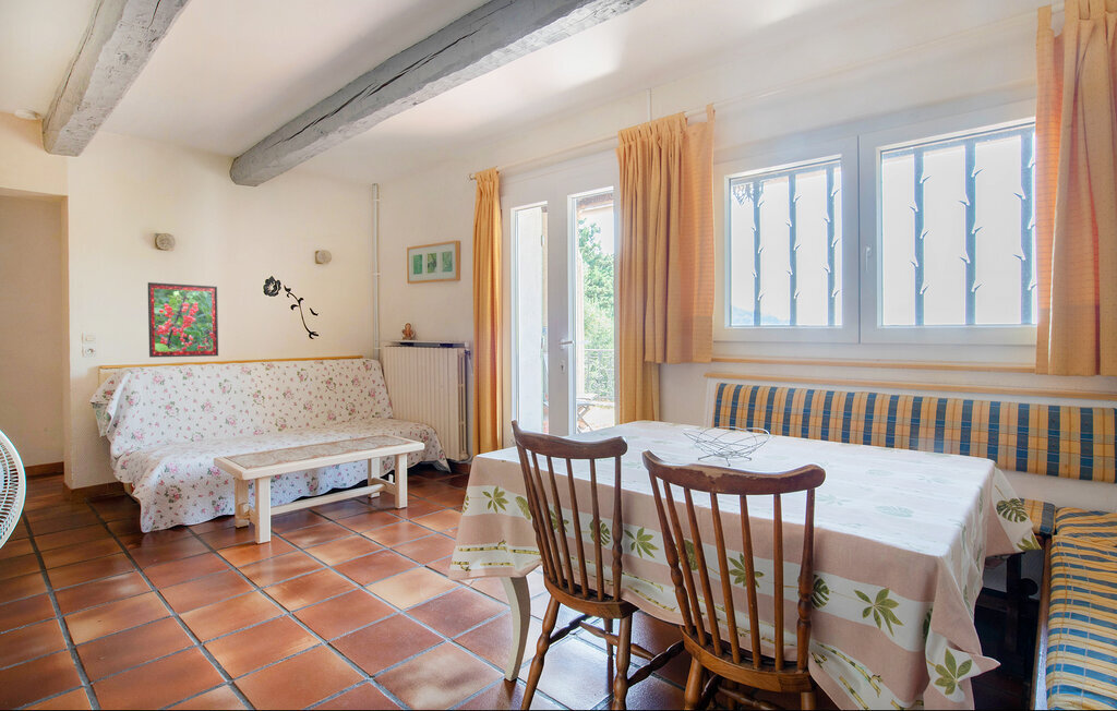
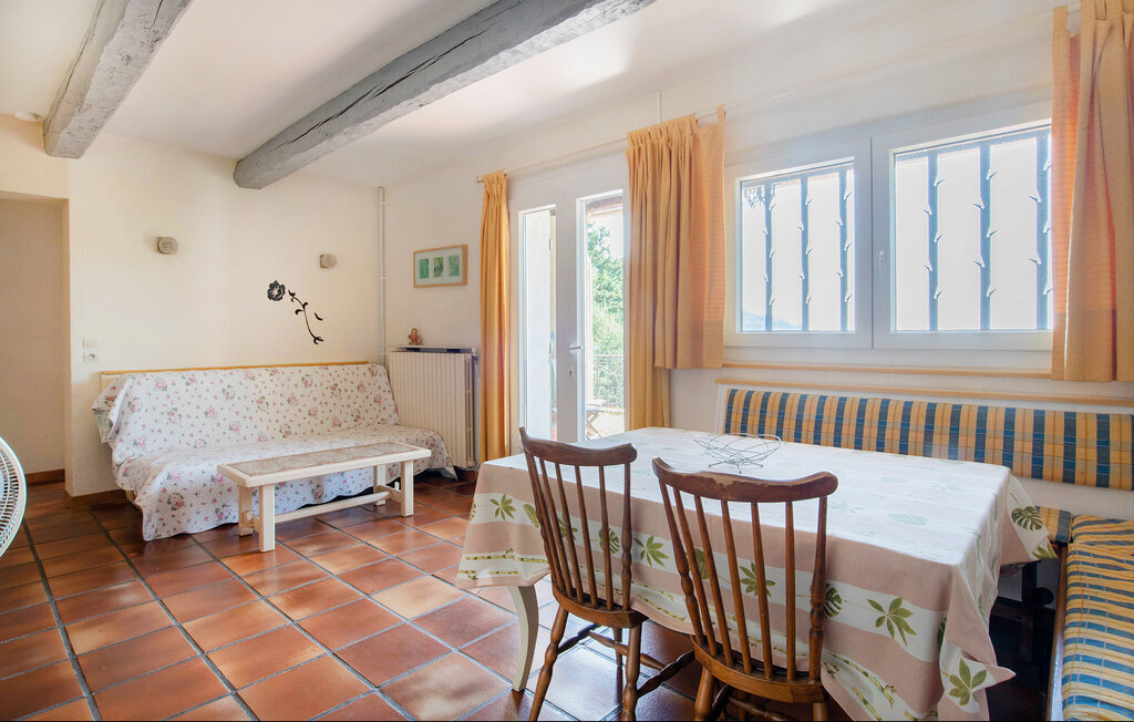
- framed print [147,281,219,359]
